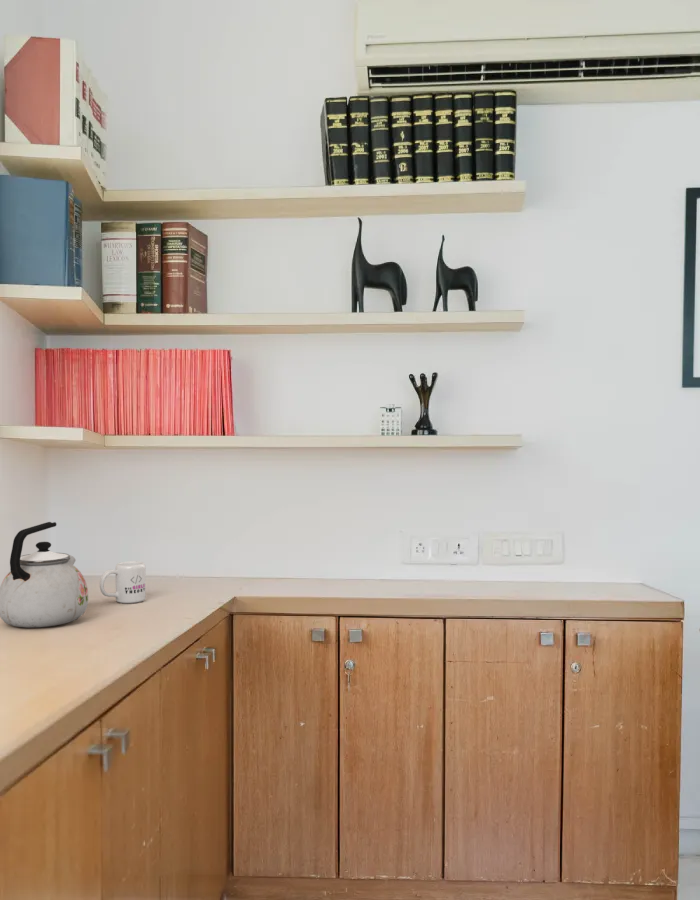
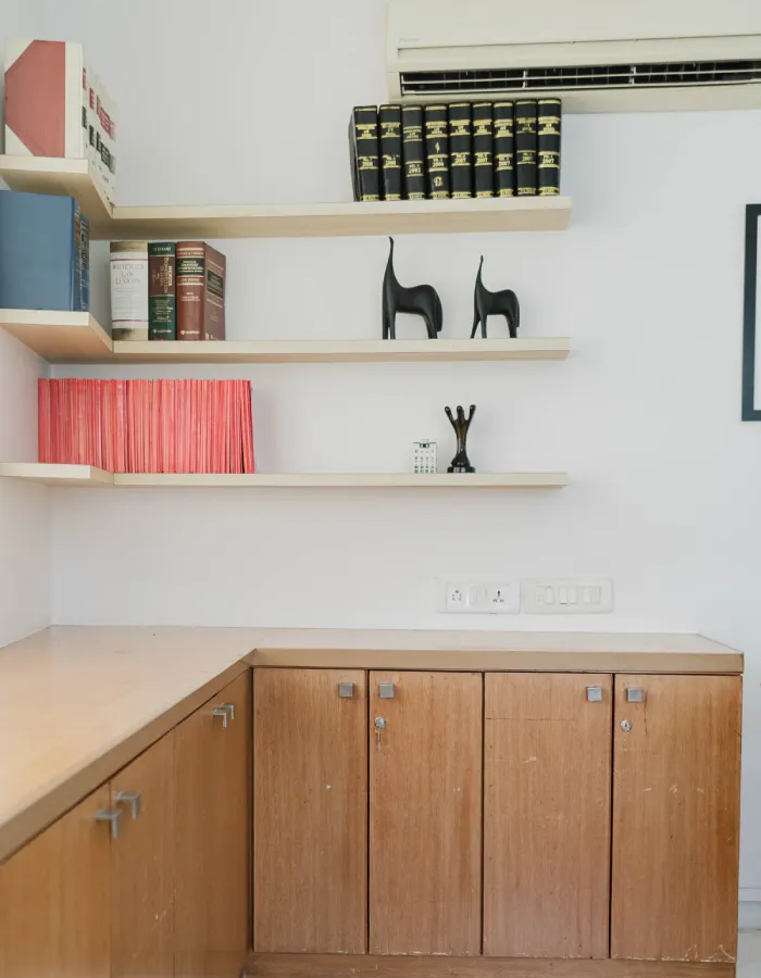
- kettle [0,521,89,628]
- mug [99,560,147,604]
